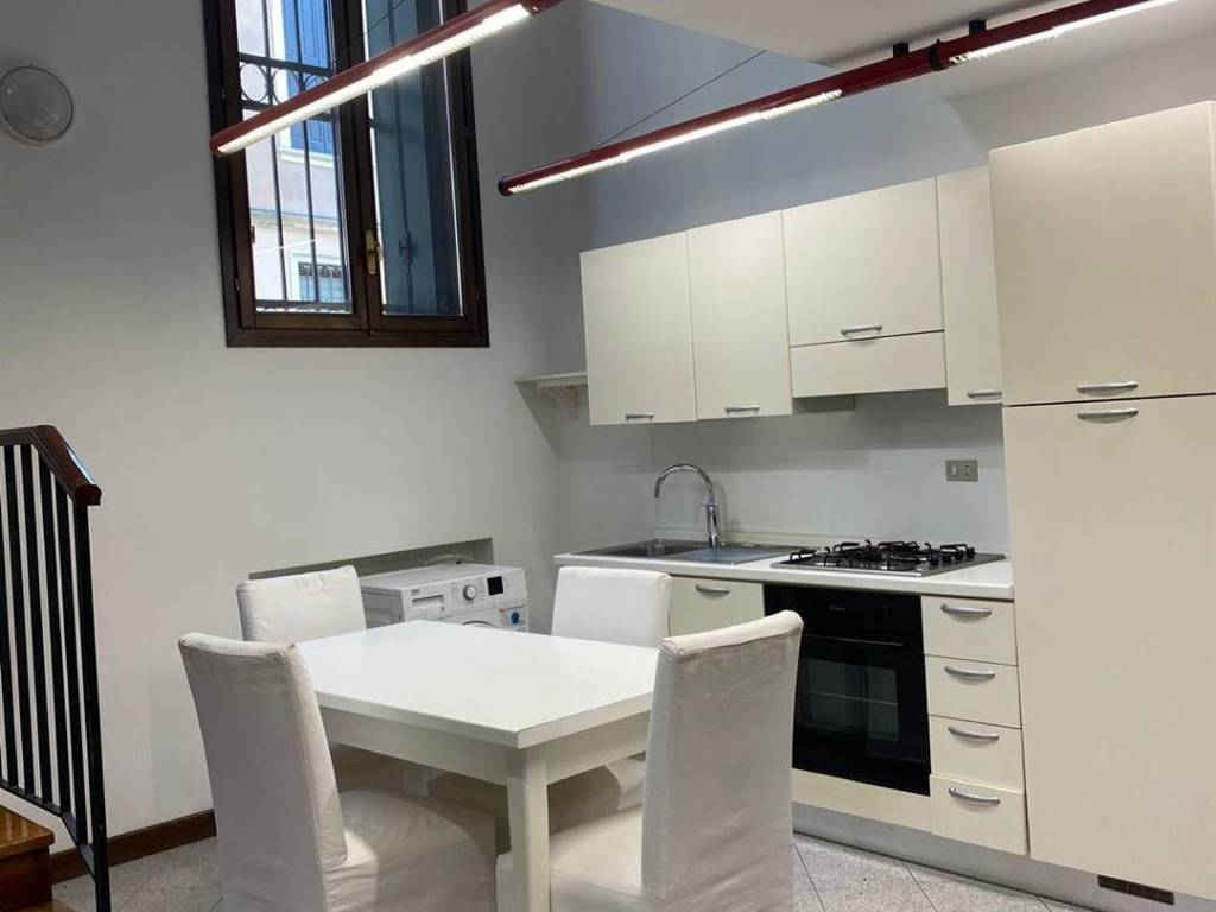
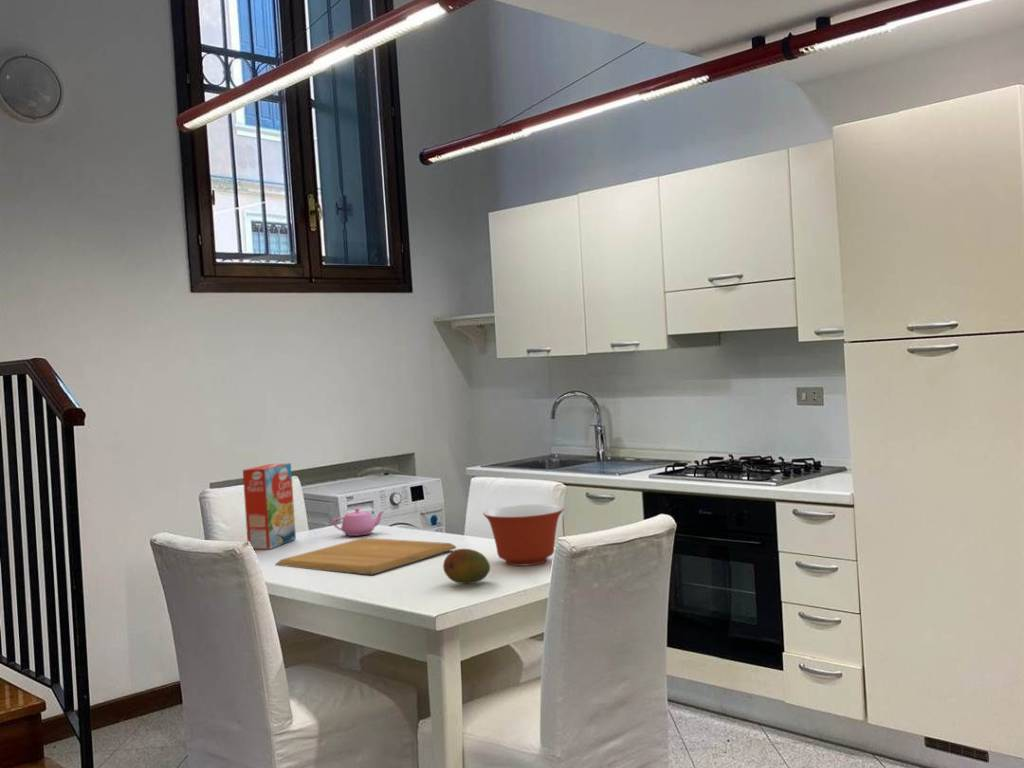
+ teapot [332,507,386,537]
+ chopping board [274,537,457,576]
+ fruit [442,548,491,585]
+ mixing bowl [482,503,565,567]
+ cereal box [242,462,297,550]
